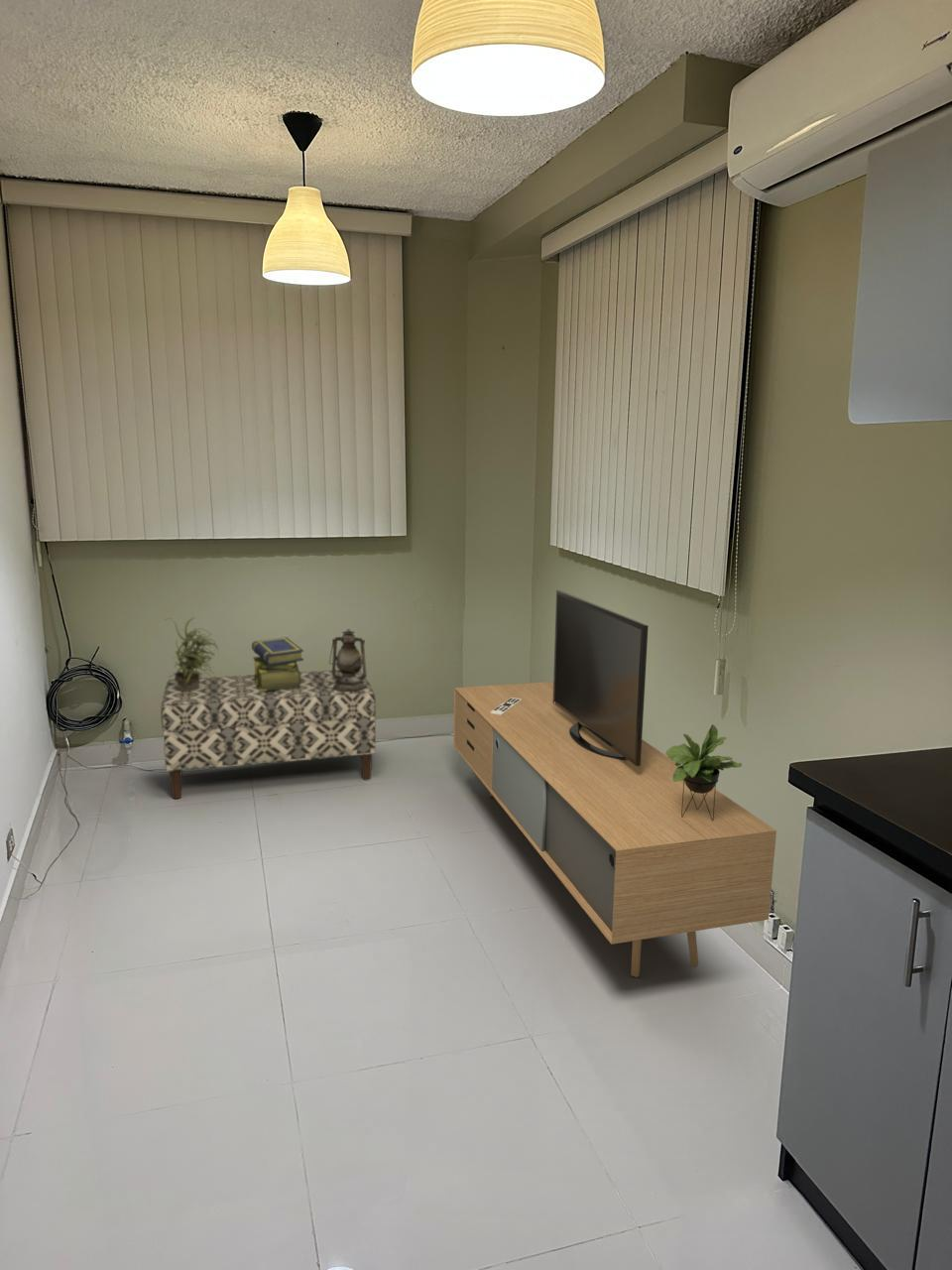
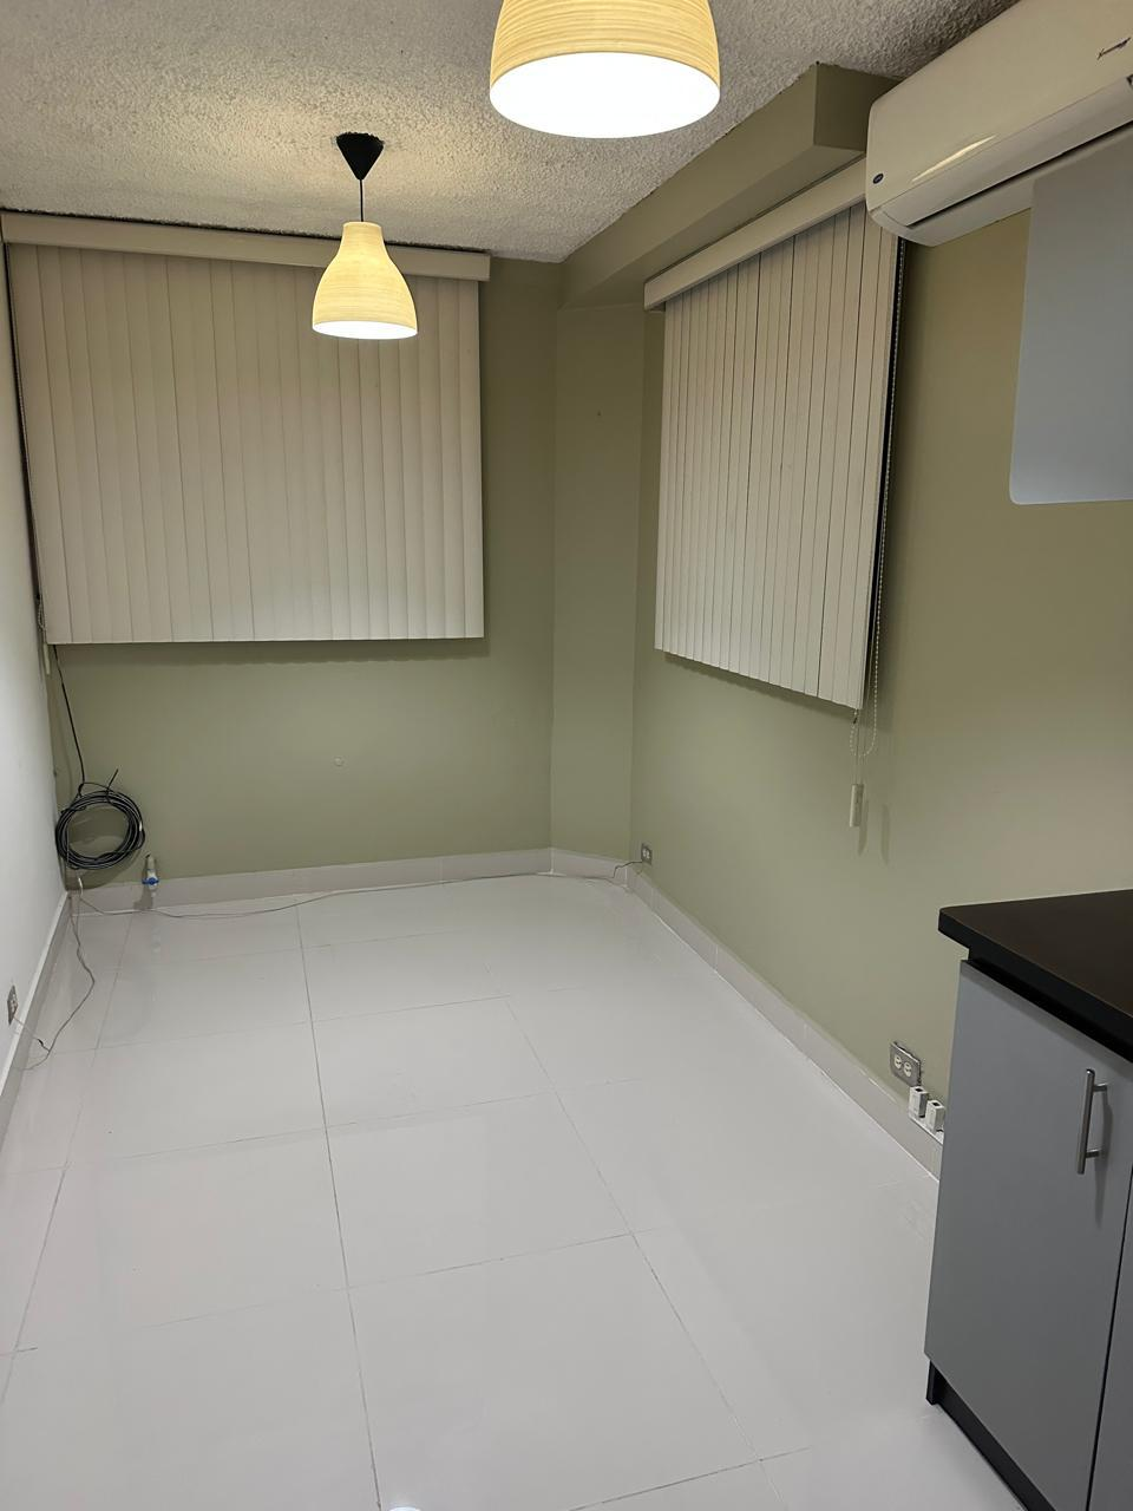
- bench [160,669,377,800]
- media console [452,589,777,978]
- potted plant [166,616,220,692]
- lantern [328,628,368,692]
- stack of books [251,636,304,692]
